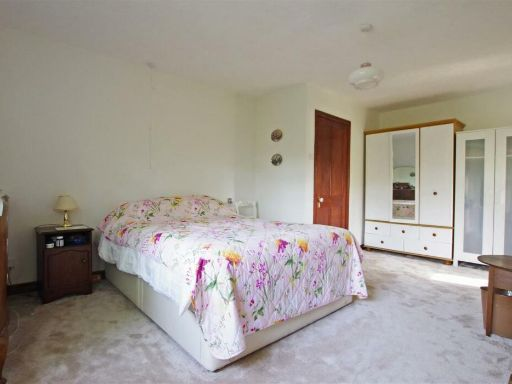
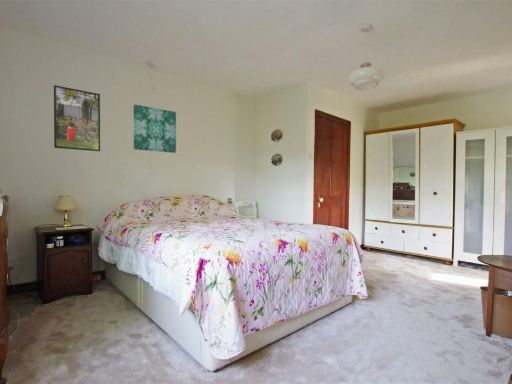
+ wall art [133,103,177,154]
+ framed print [53,84,101,152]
